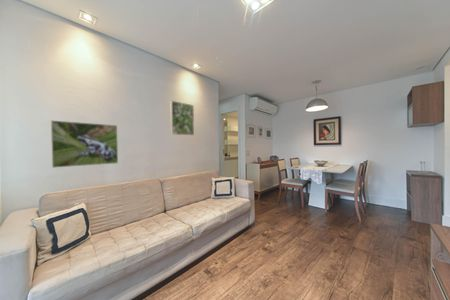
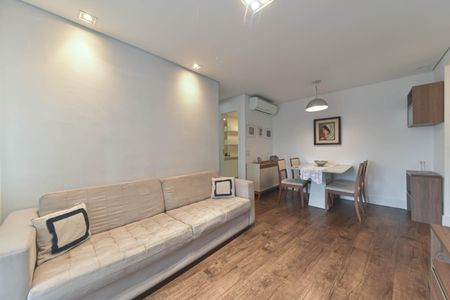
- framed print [50,119,119,169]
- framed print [169,100,195,137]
